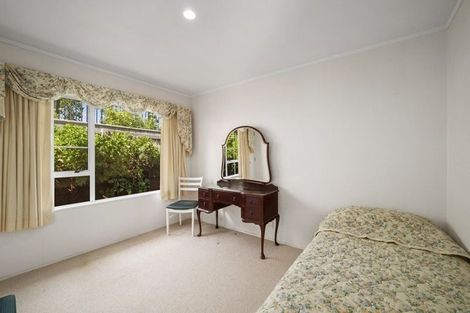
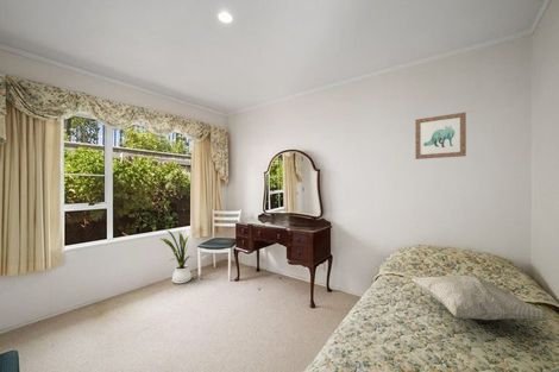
+ decorative pillow [409,275,554,321]
+ wall art [414,112,467,160]
+ house plant [159,229,194,284]
